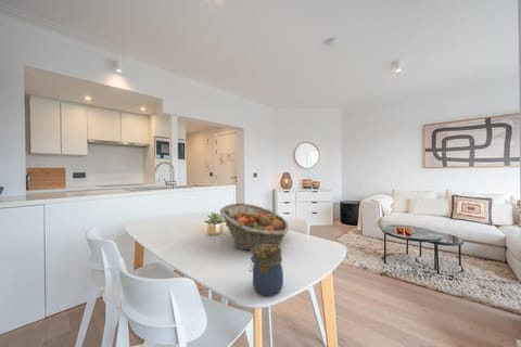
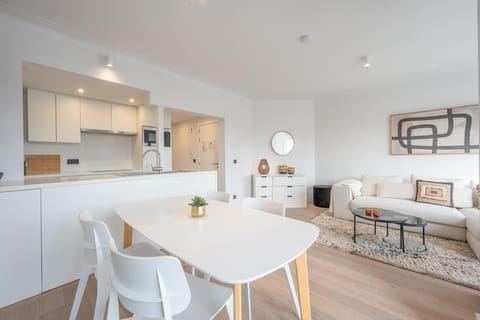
- fruit basket [218,202,290,252]
- jar [249,245,284,297]
